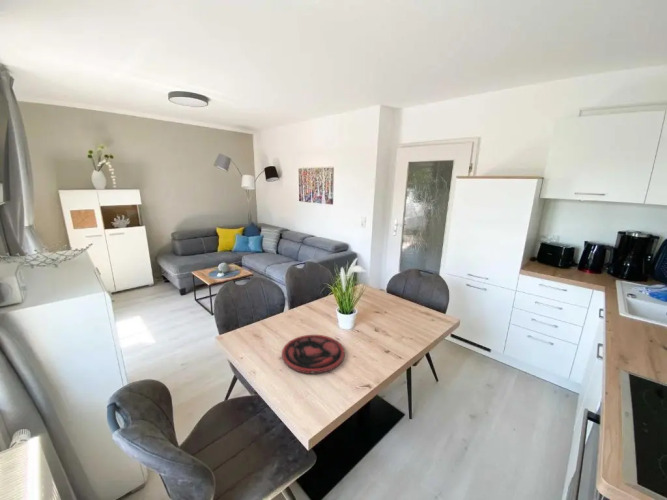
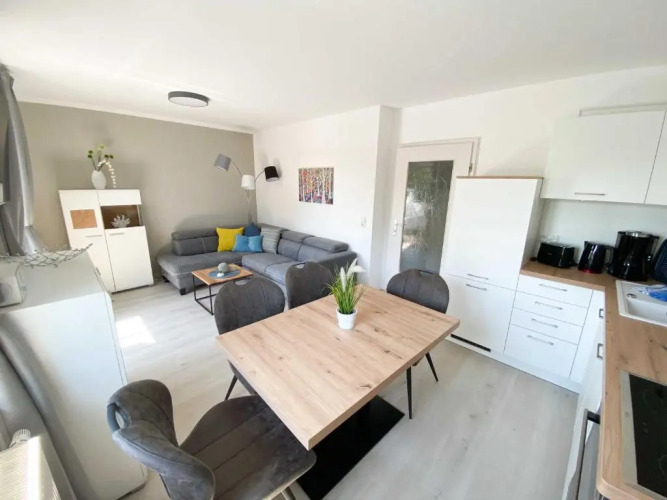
- plate [281,334,346,374]
